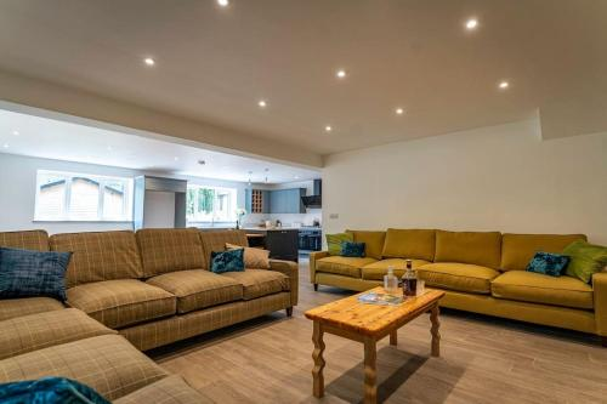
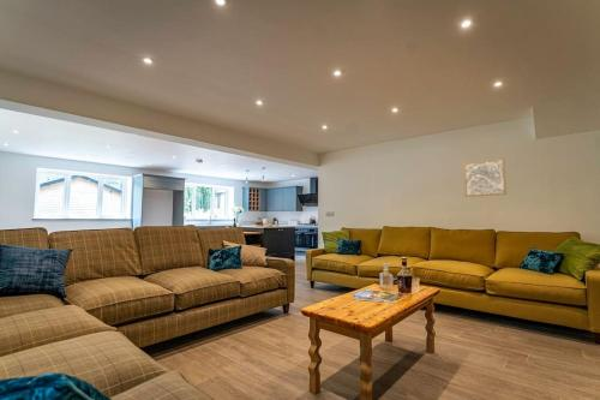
+ wall art [463,157,508,198]
